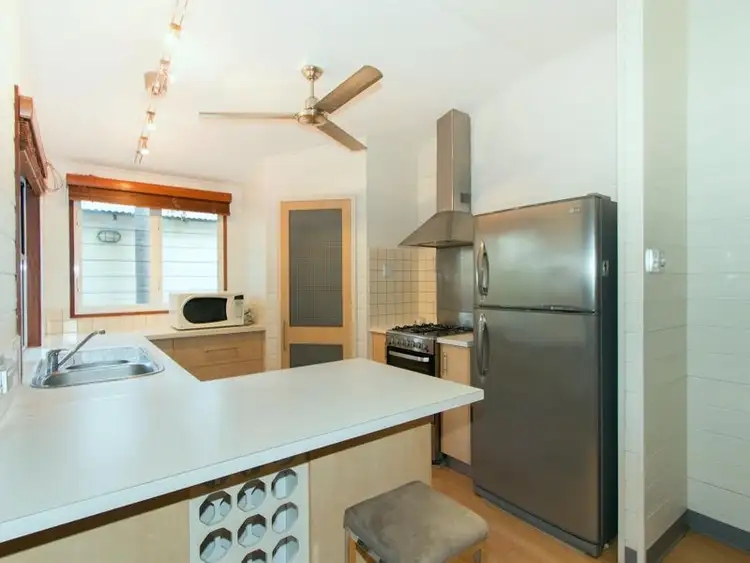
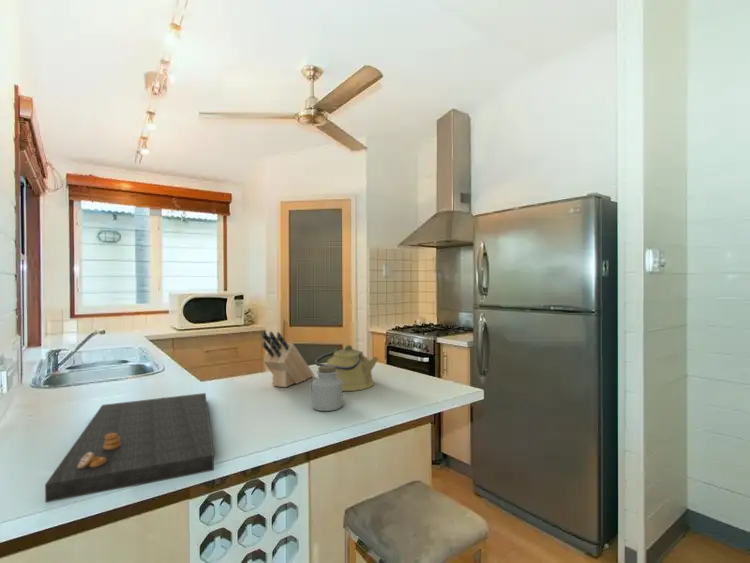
+ kettle [314,344,380,392]
+ cutting board [44,392,215,504]
+ knife block [261,330,315,388]
+ jar [311,365,344,412]
